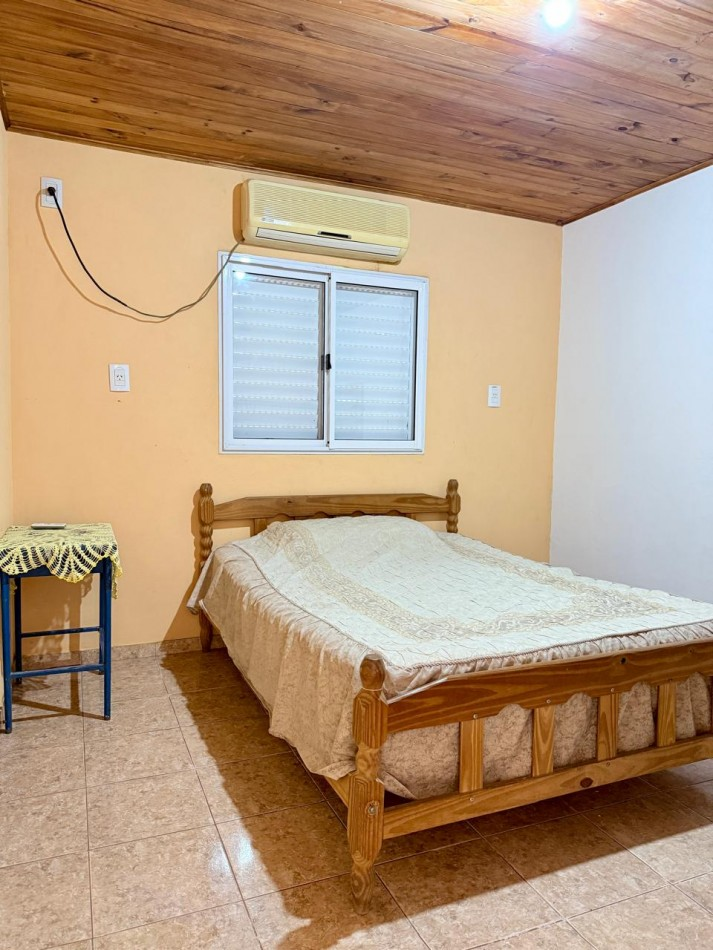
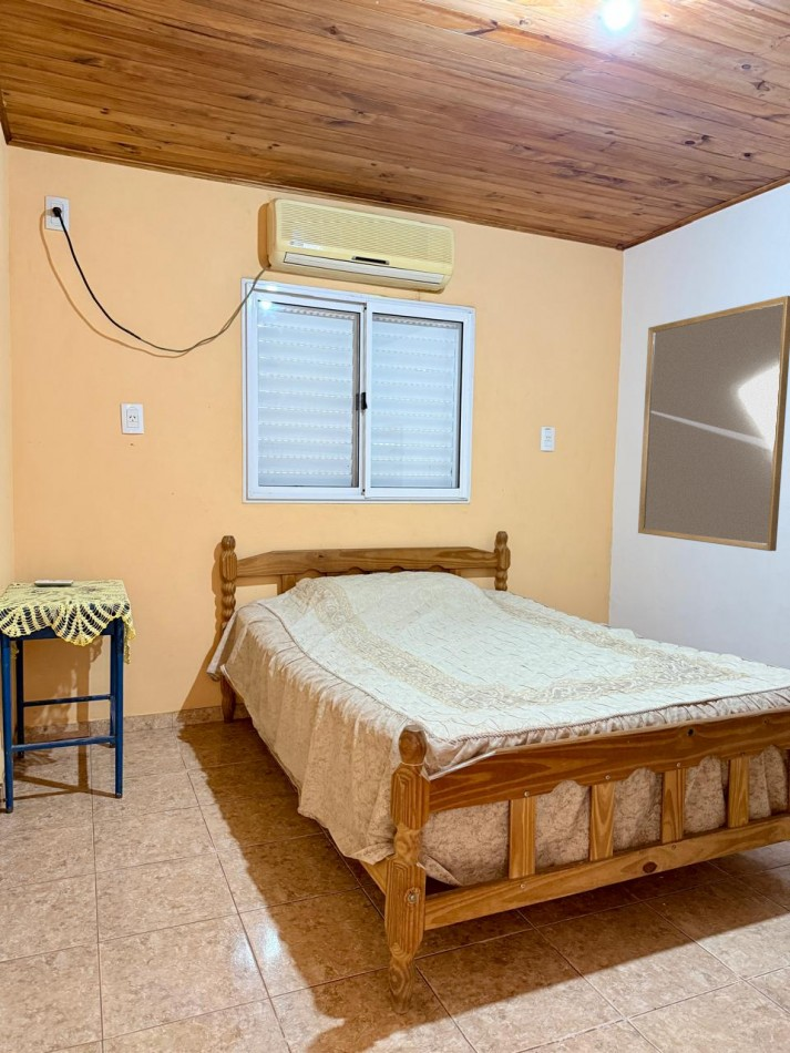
+ home mirror [637,295,790,552]
